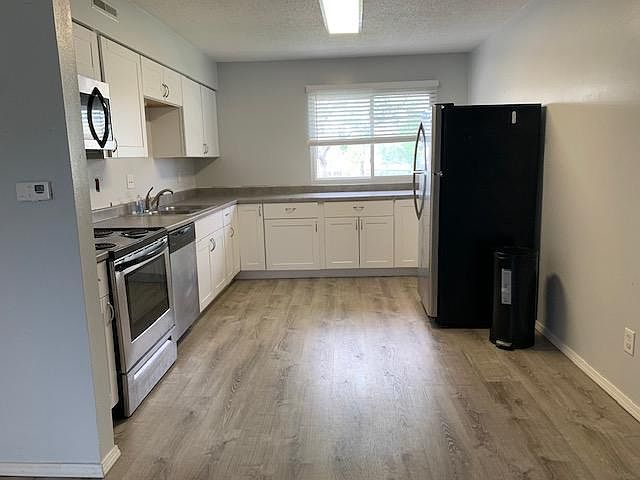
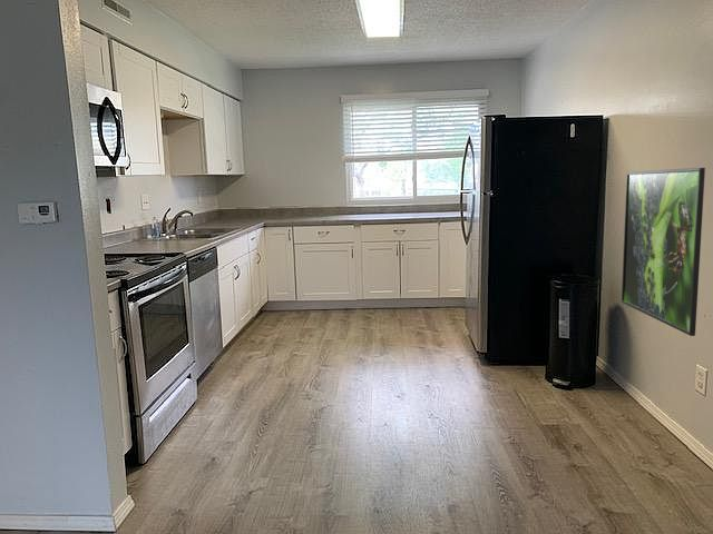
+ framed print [621,167,706,337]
